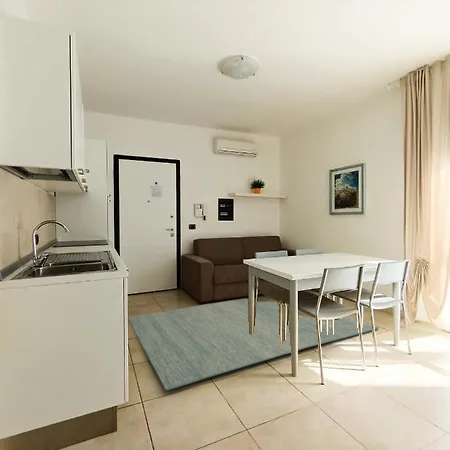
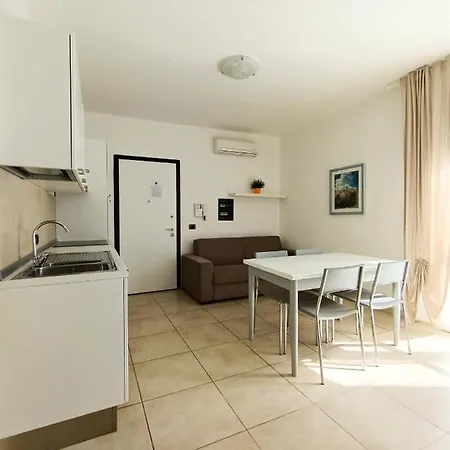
- rug [128,297,380,391]
